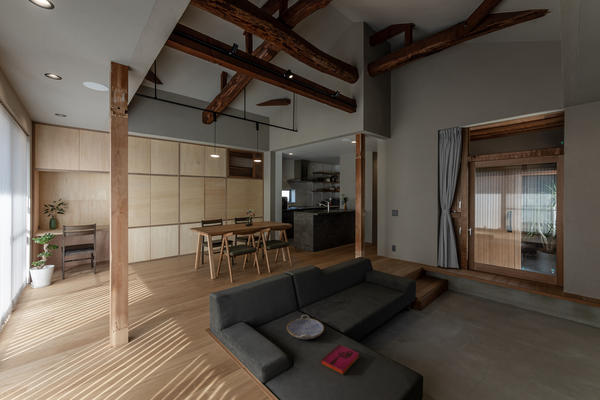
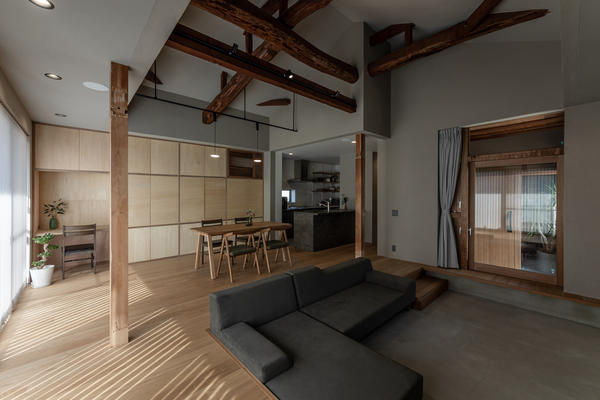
- serving tray [286,314,325,340]
- hardback book [320,344,360,376]
